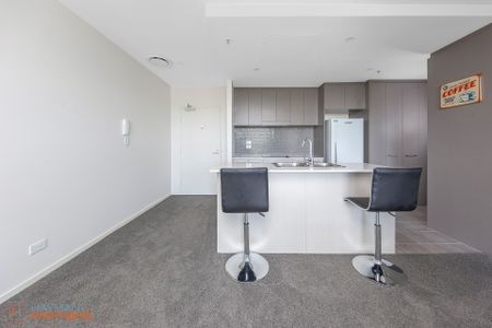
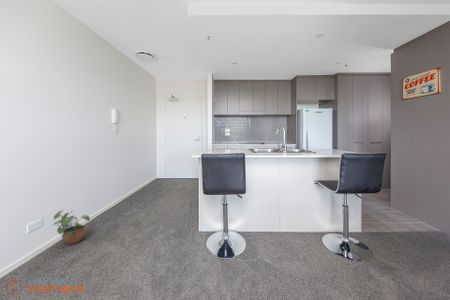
+ potted plant [52,209,91,245]
